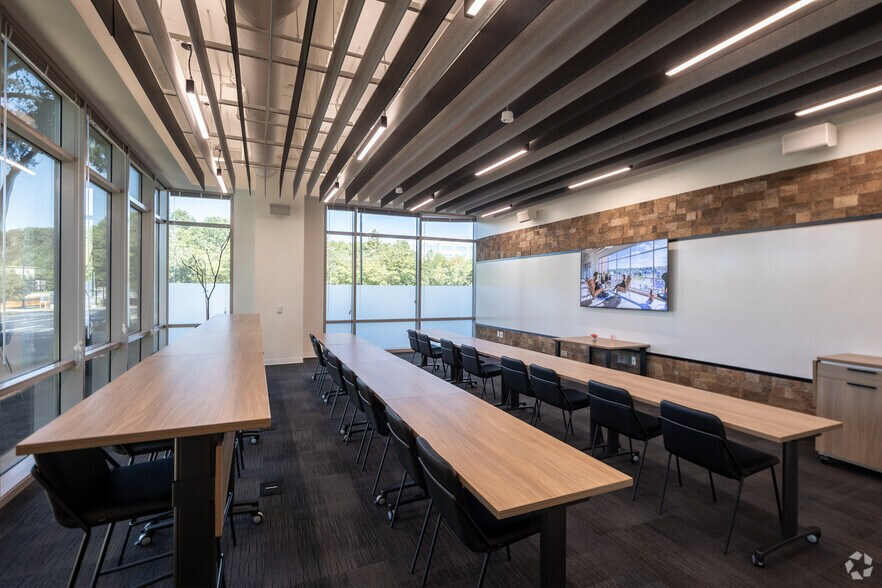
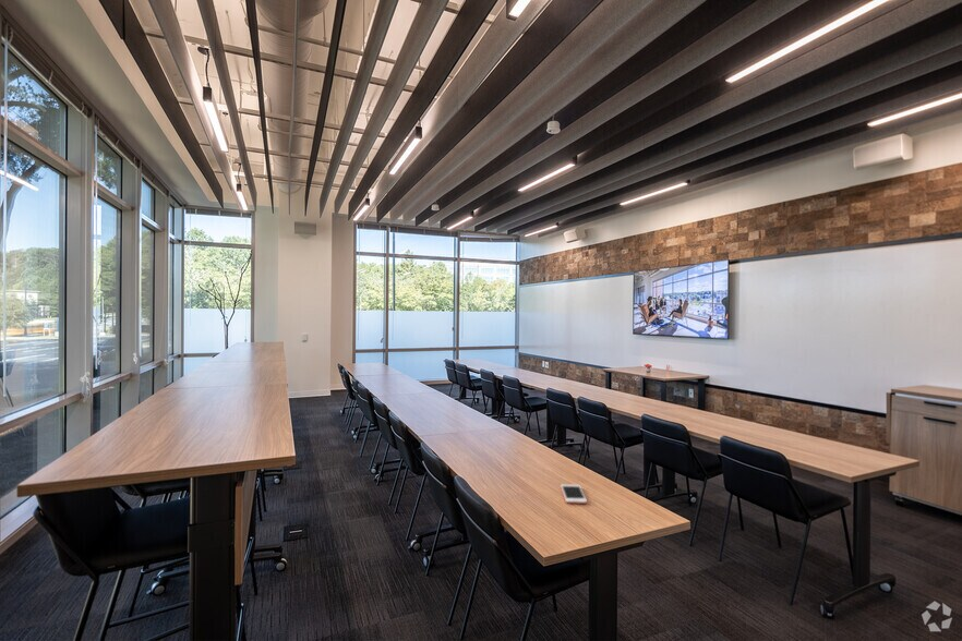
+ cell phone [560,484,588,505]
